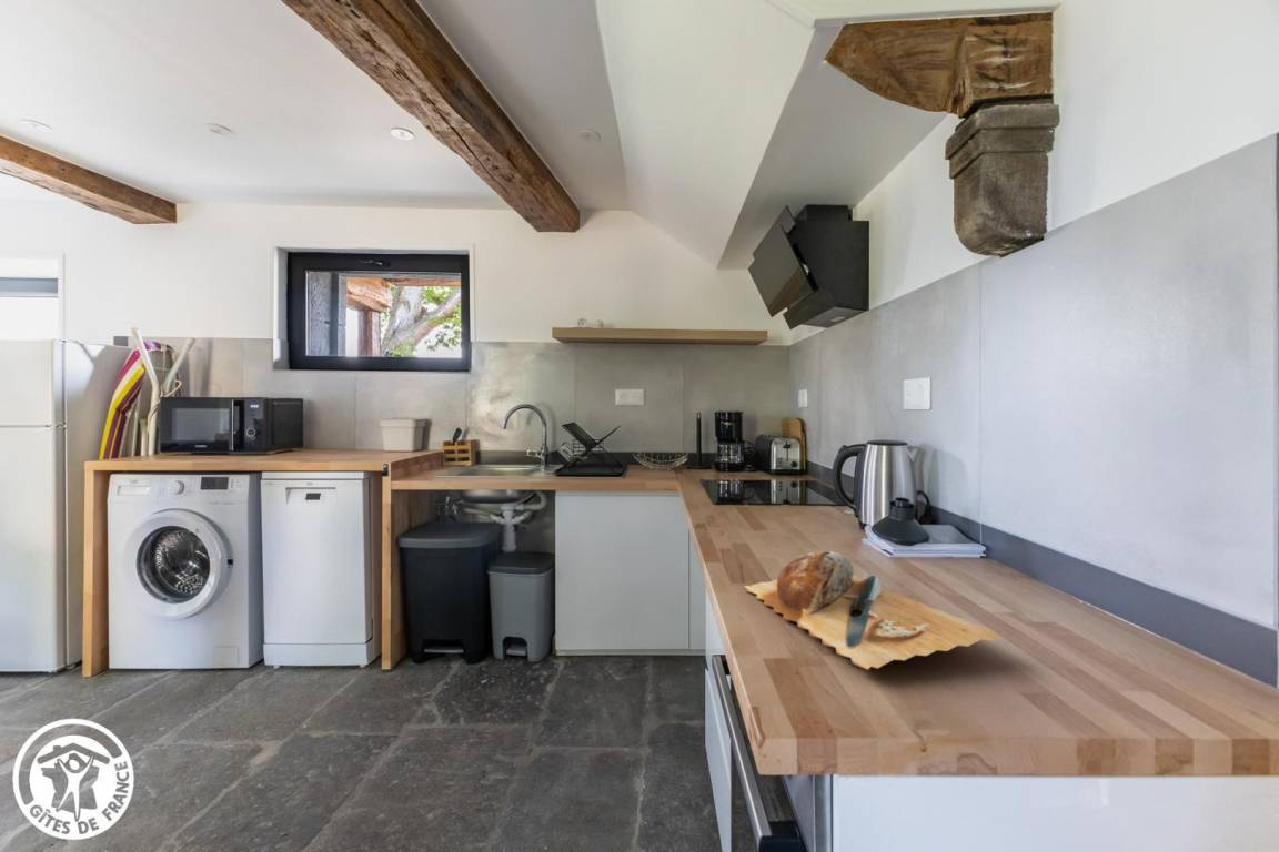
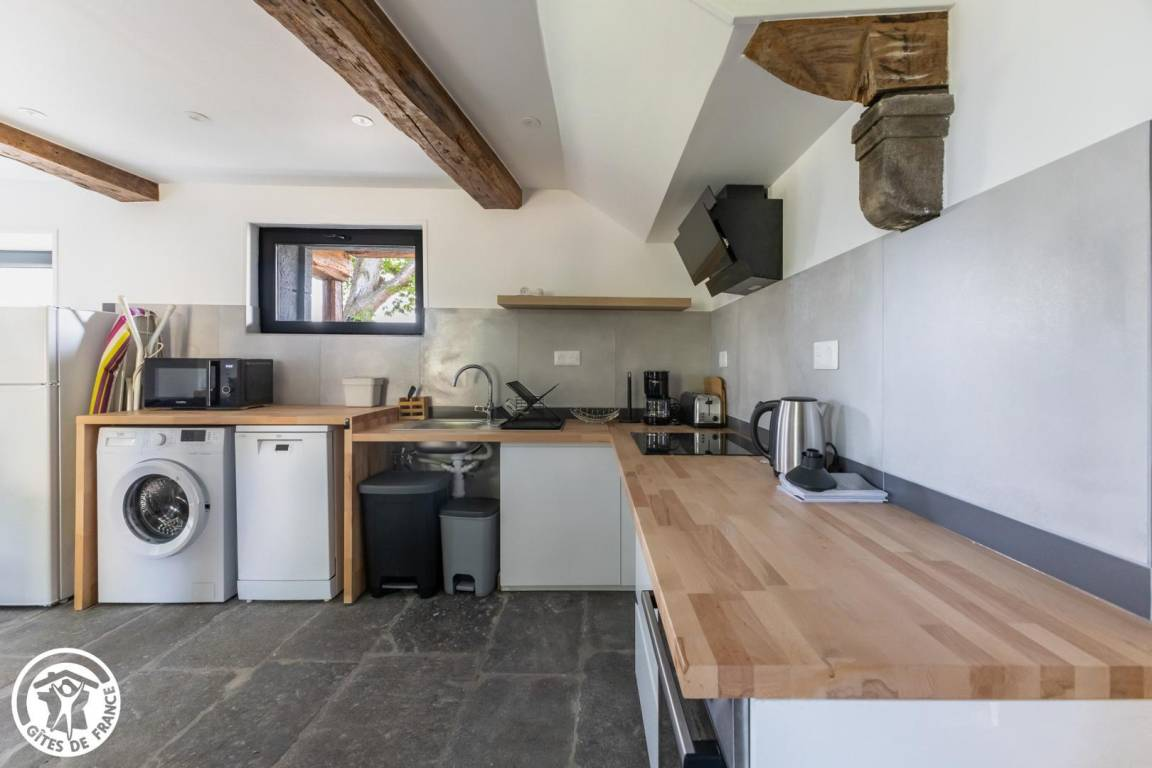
- chopping board [743,551,1001,671]
